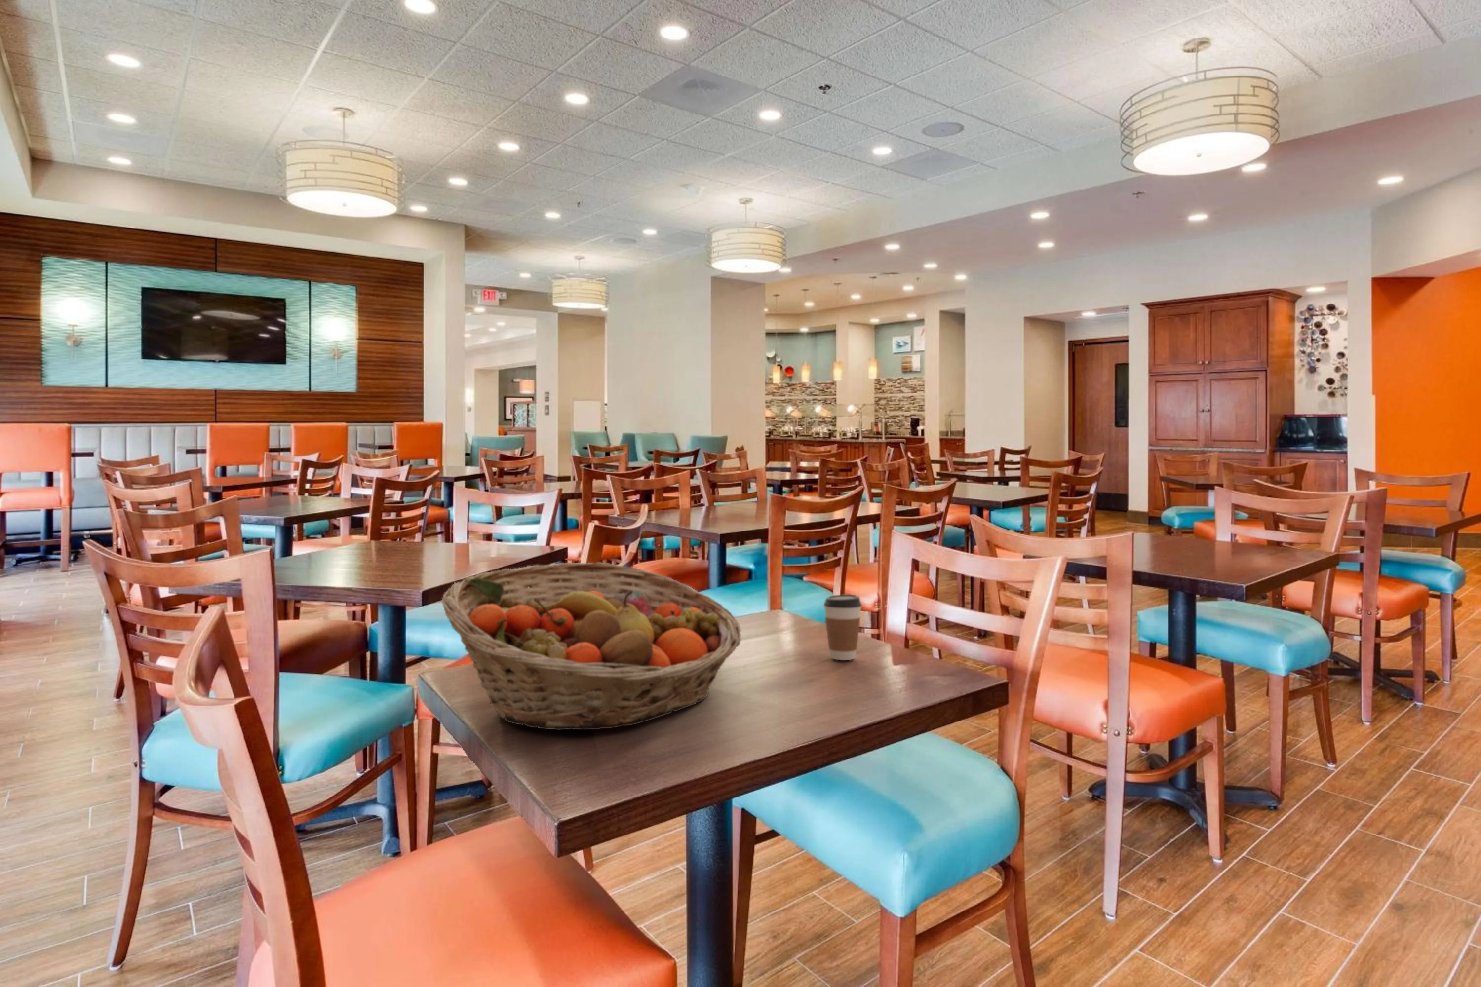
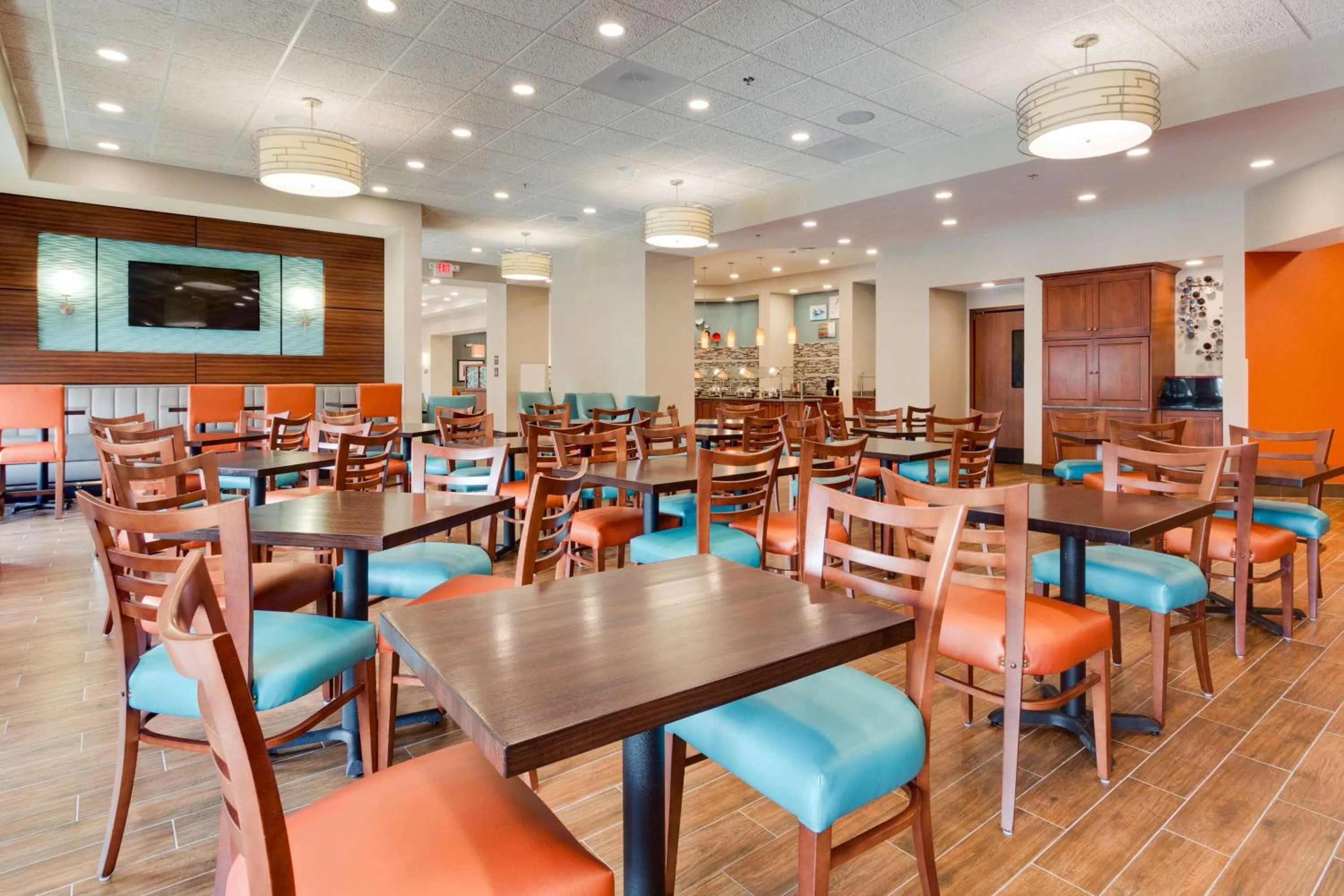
- fruit basket [442,562,742,730]
- coffee cup [823,594,863,661]
